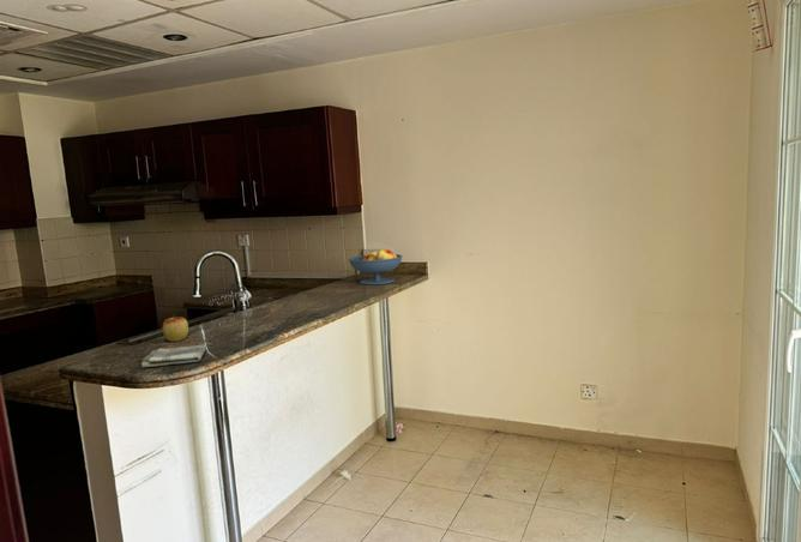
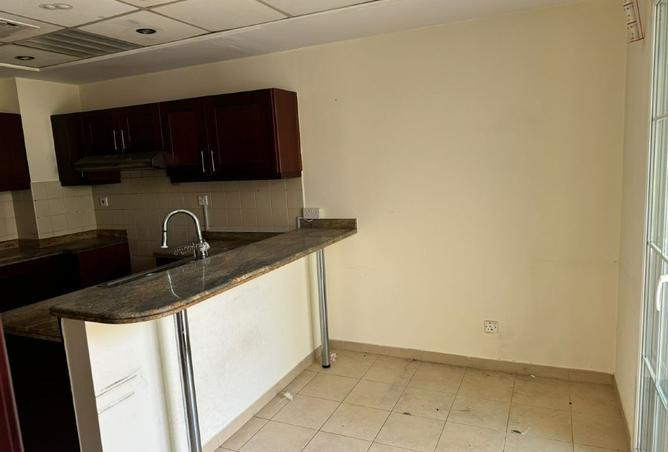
- dish towel [140,343,207,368]
- fruit bowl [348,248,403,285]
- apple [162,313,189,343]
